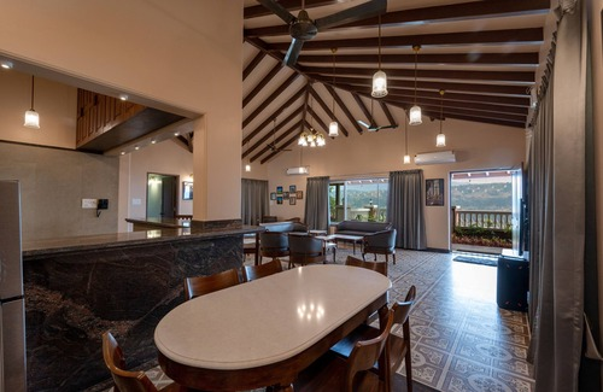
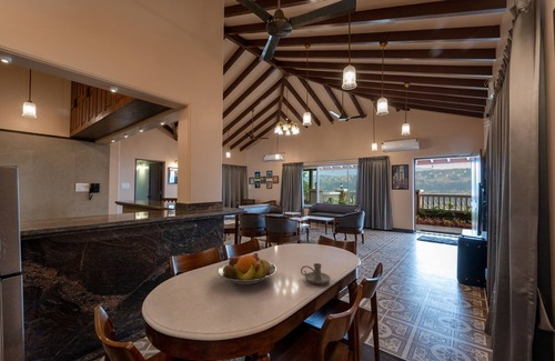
+ fruit bowl [215,252,278,285]
+ candle holder [300,262,332,285]
